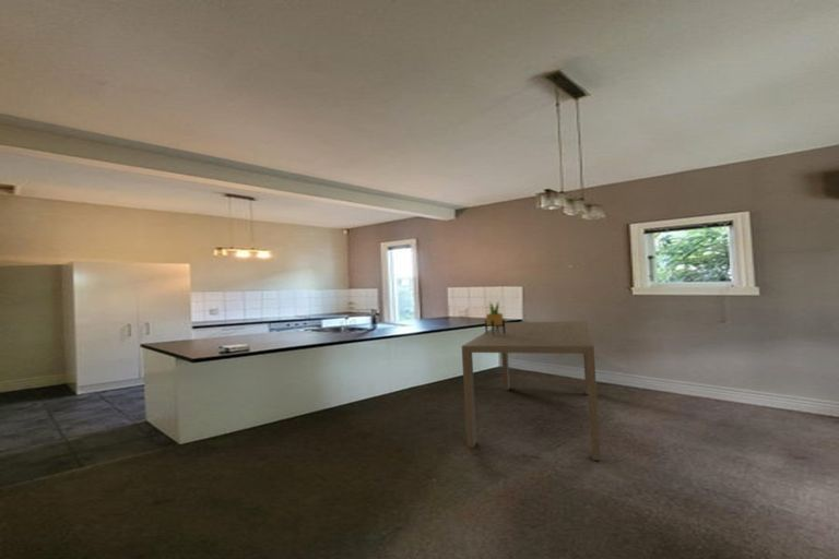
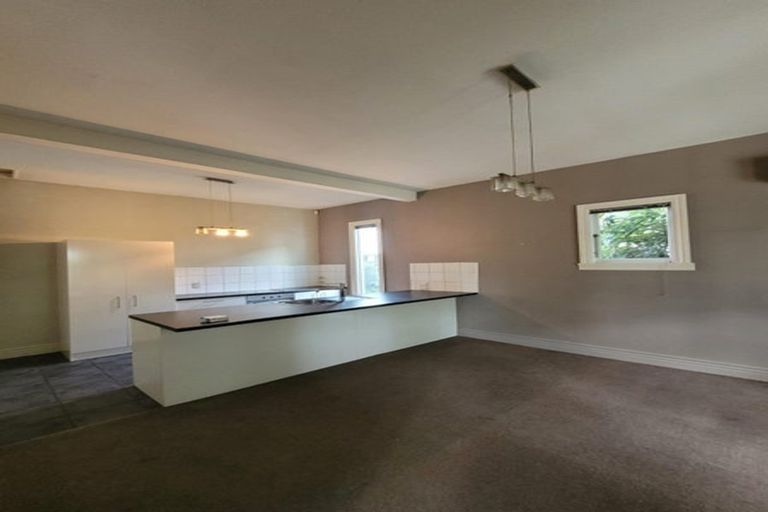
- potted plant [484,300,506,335]
- dining table [461,320,602,462]
